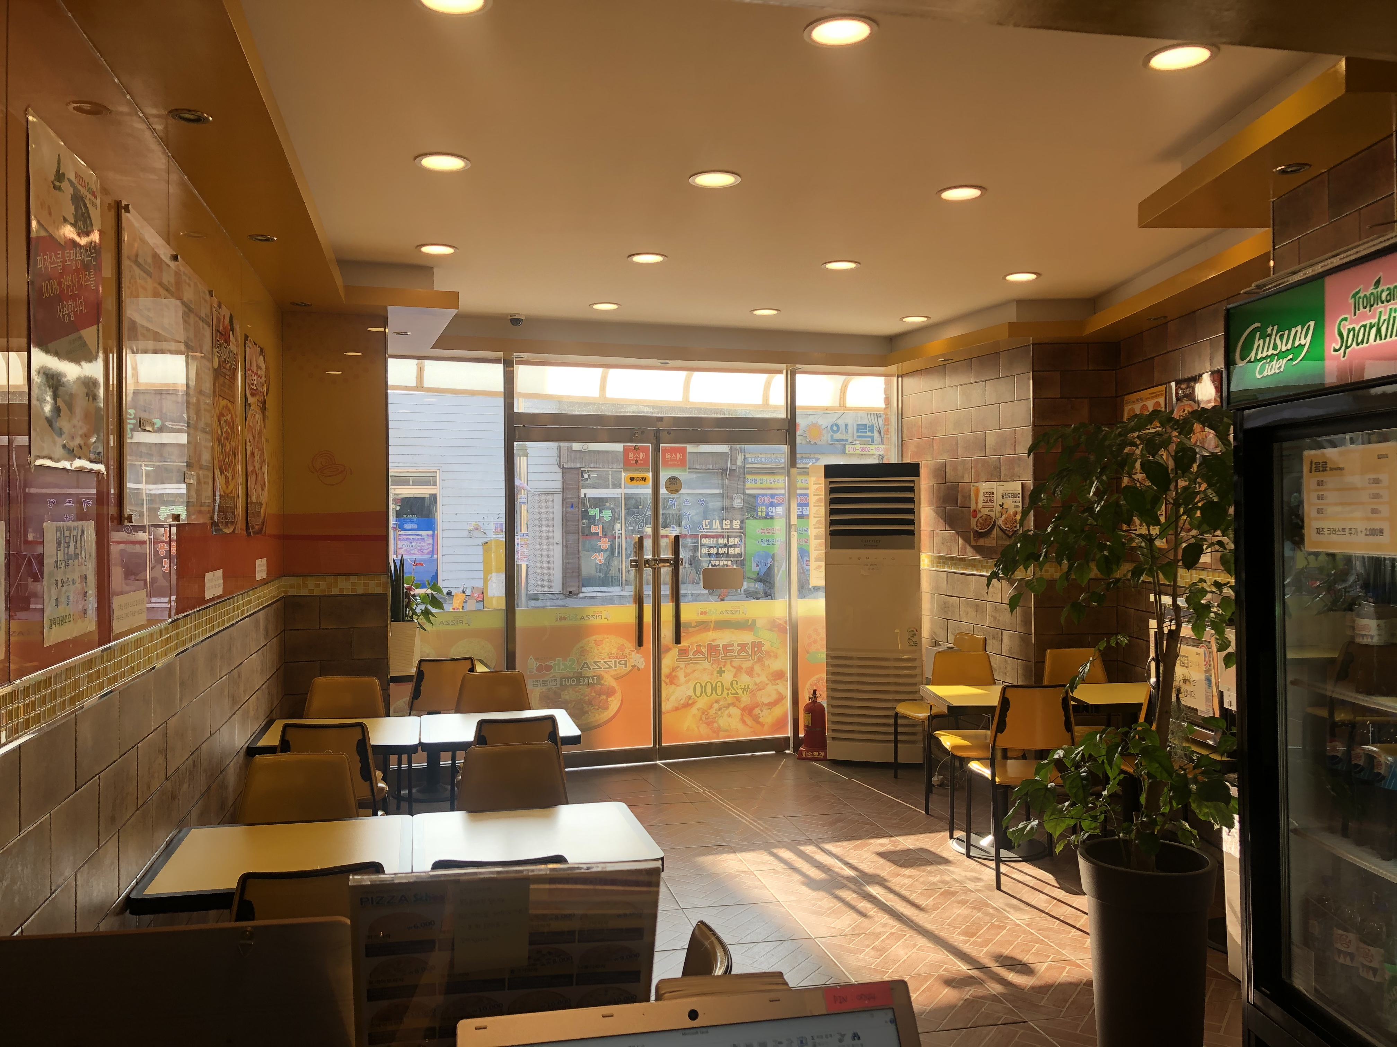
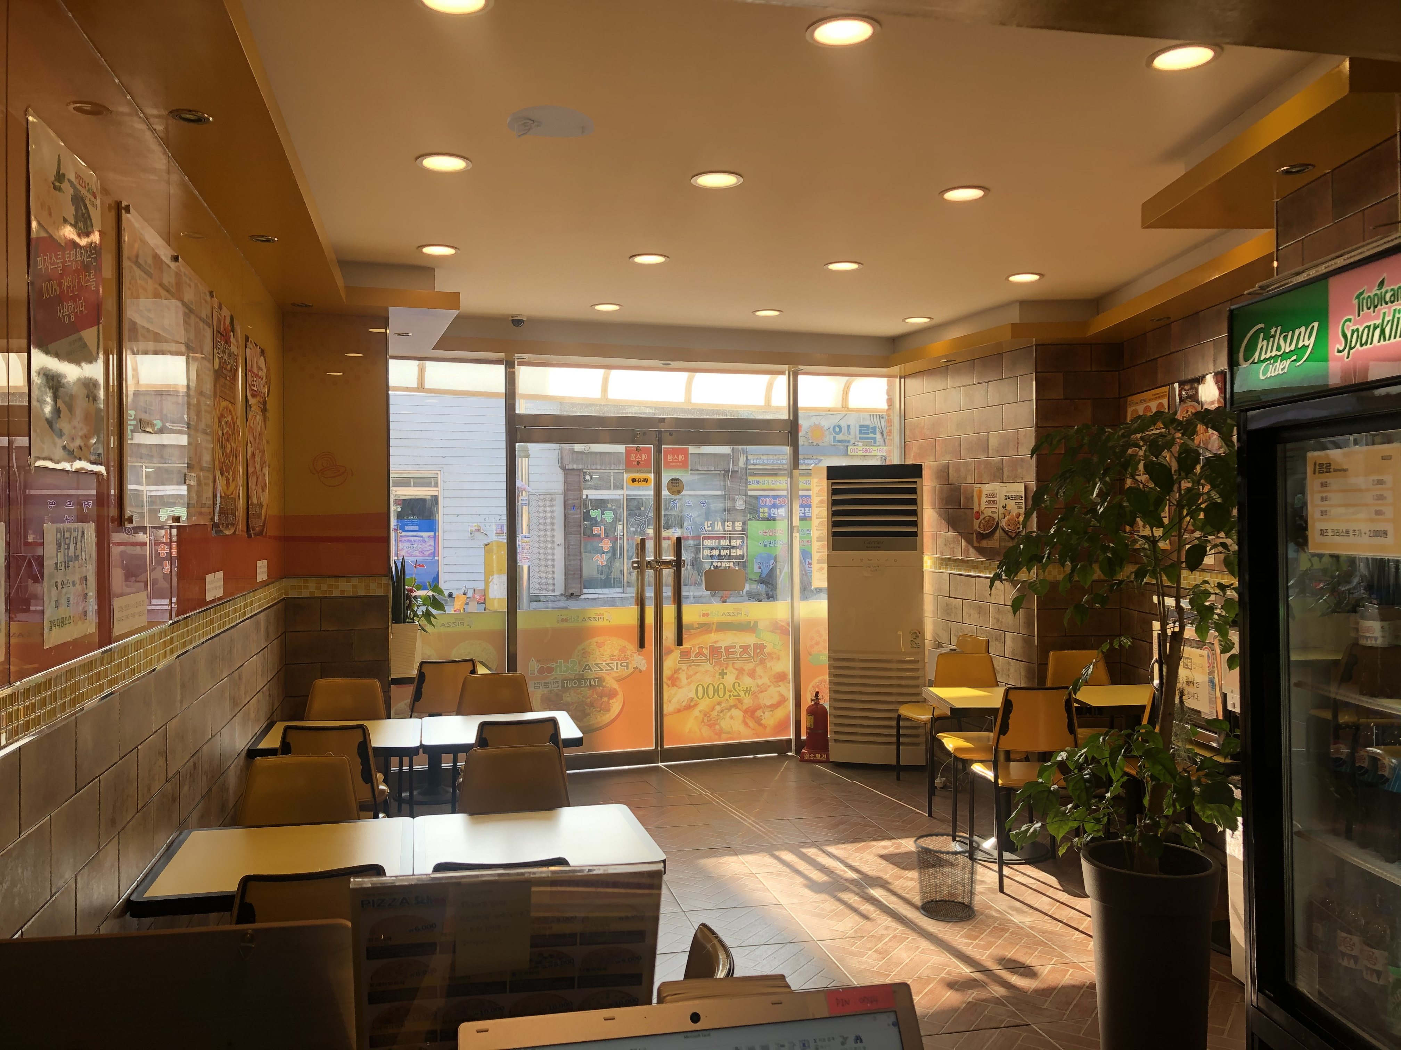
+ smoke detector [507,105,595,139]
+ waste bin [913,833,981,922]
